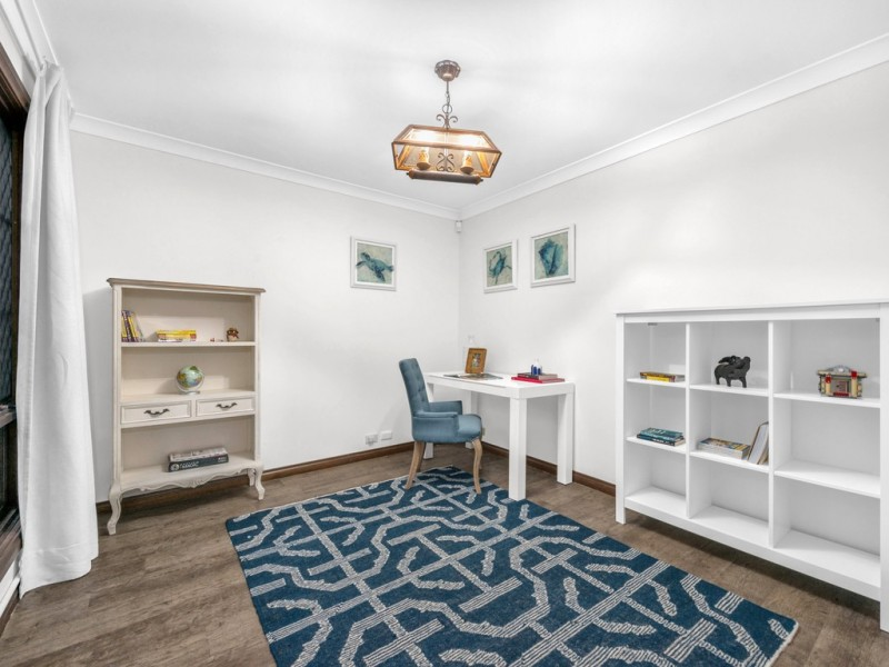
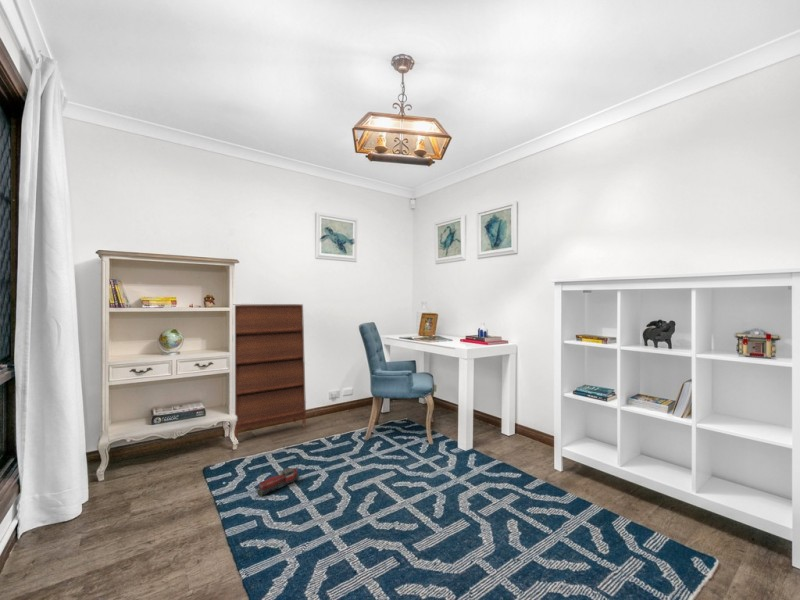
+ shoe cabinet [234,303,307,441]
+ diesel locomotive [255,467,301,497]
